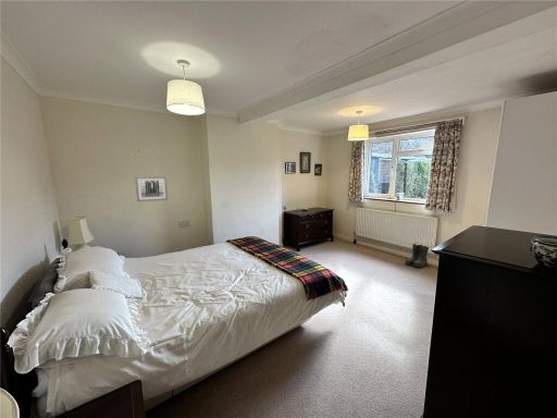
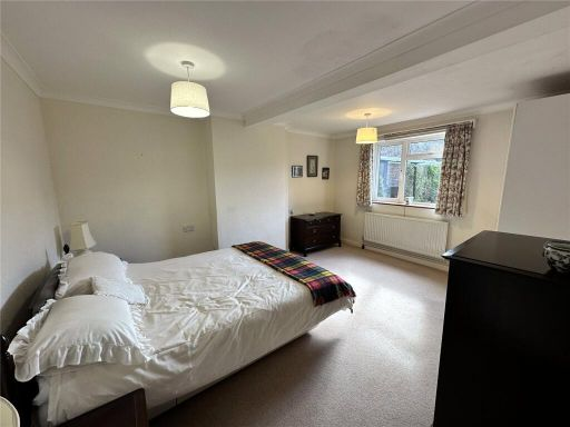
- wall art [134,175,170,202]
- boots [405,243,430,269]
